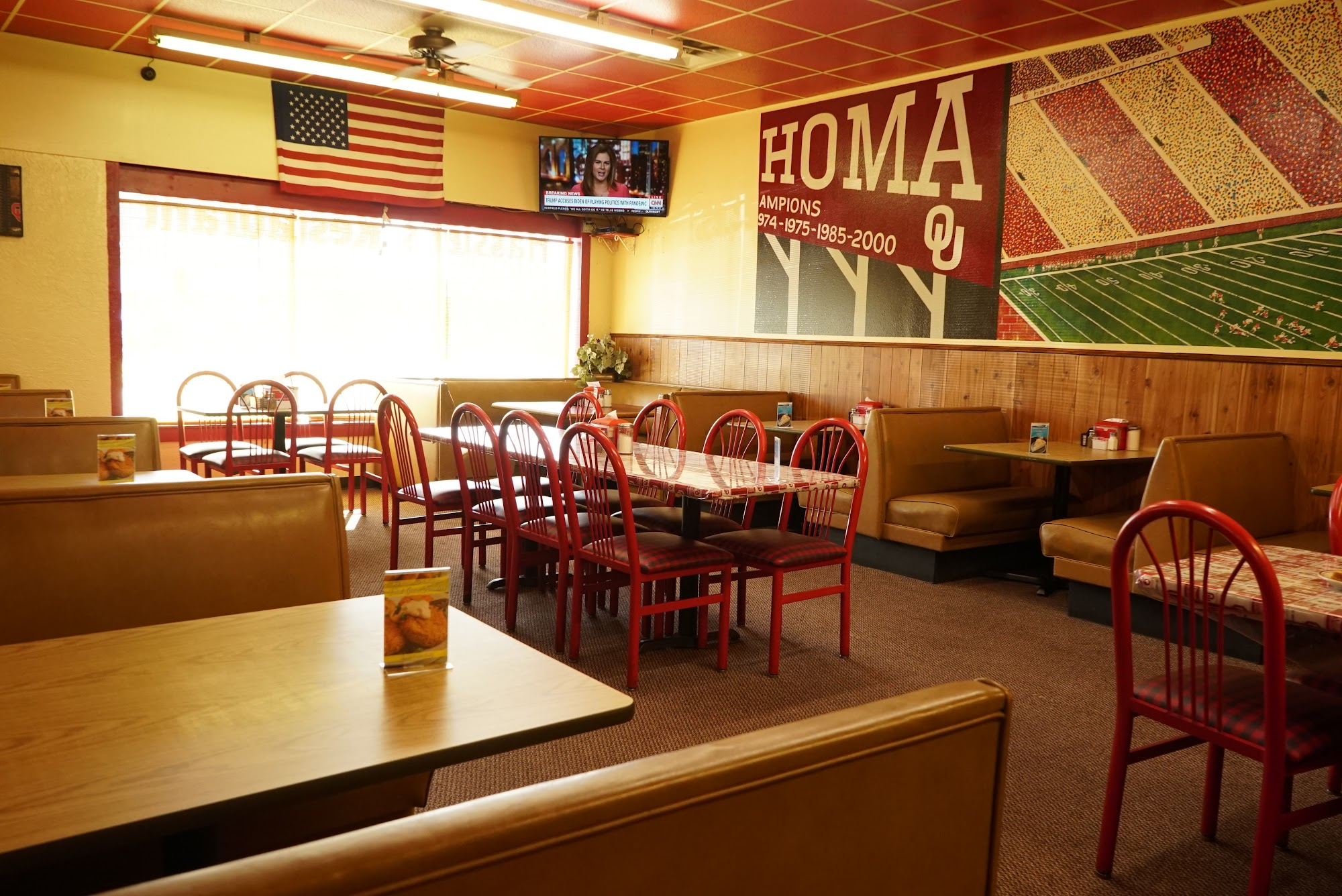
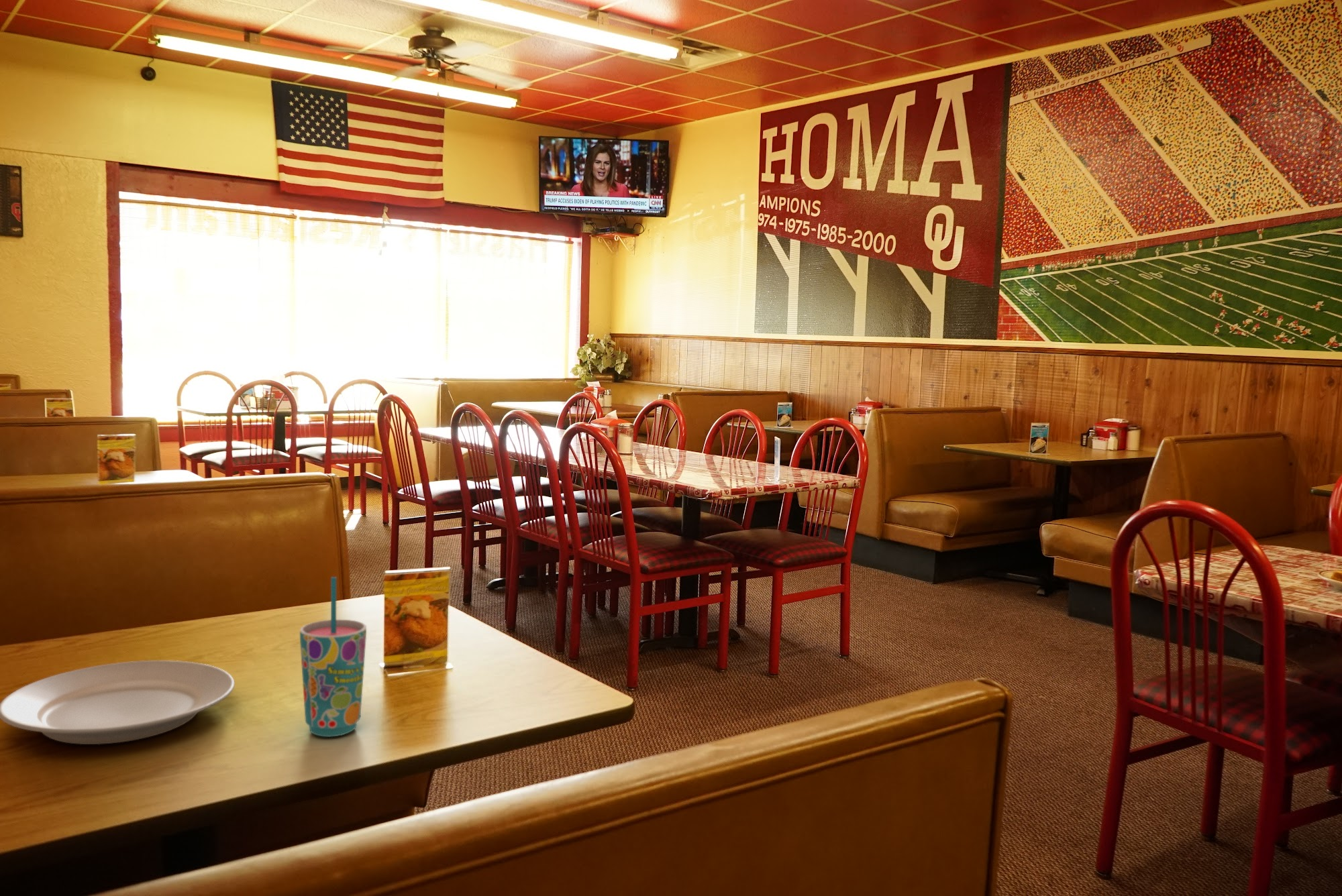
+ cup [299,576,367,738]
+ plate [0,660,236,745]
